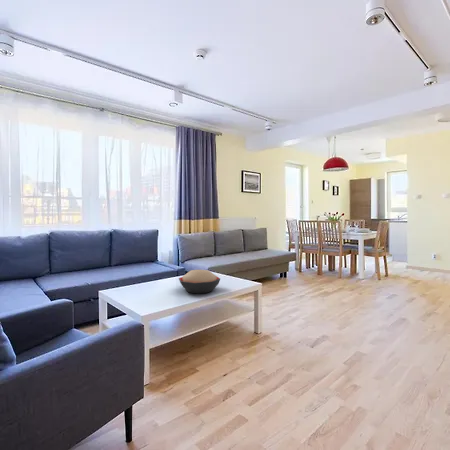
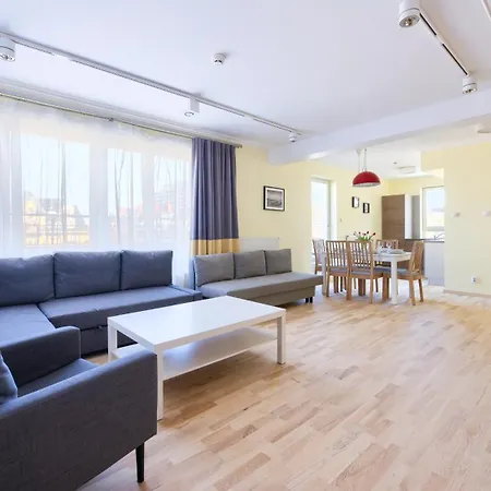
- decorative bowl [178,269,221,294]
